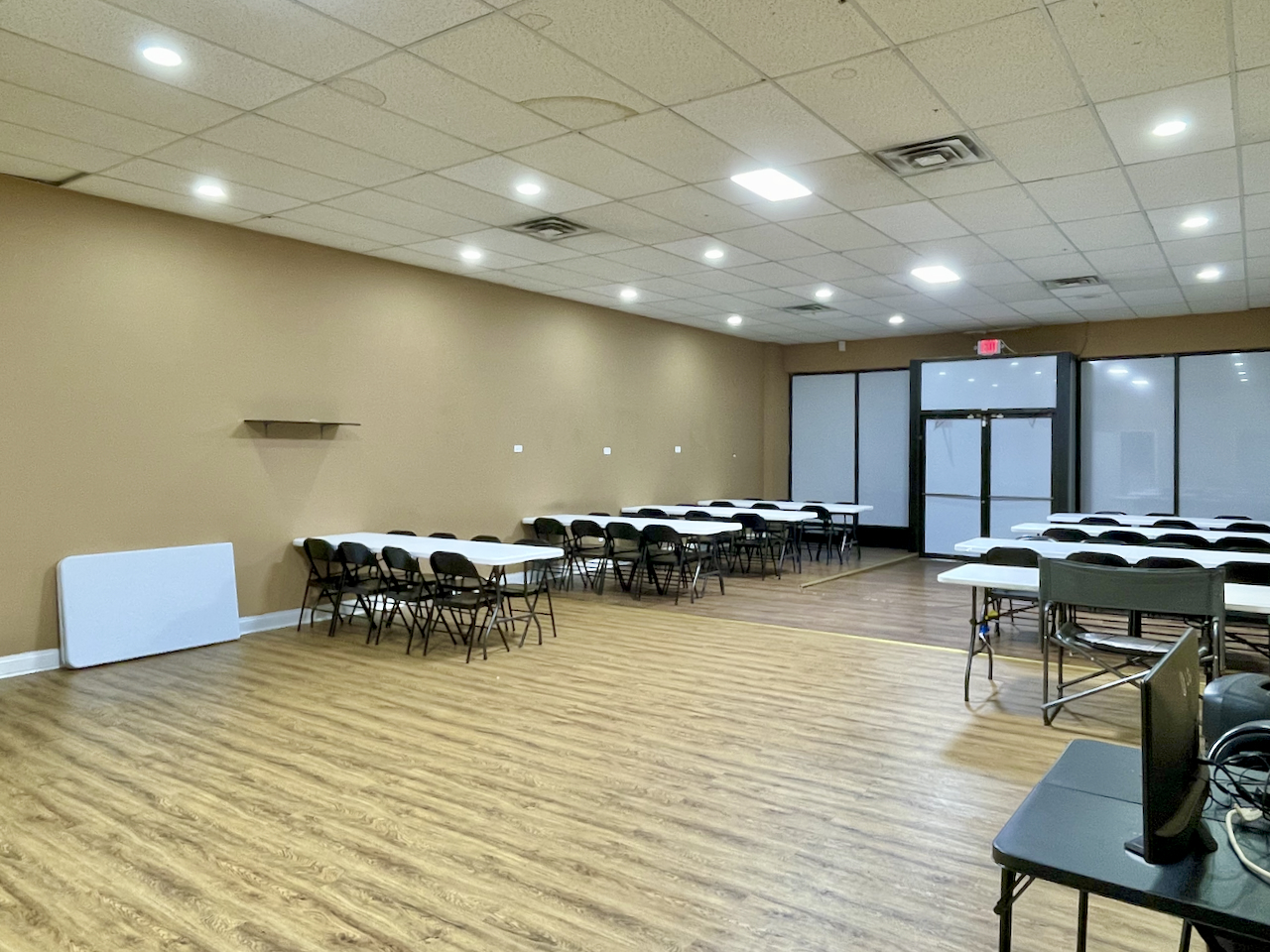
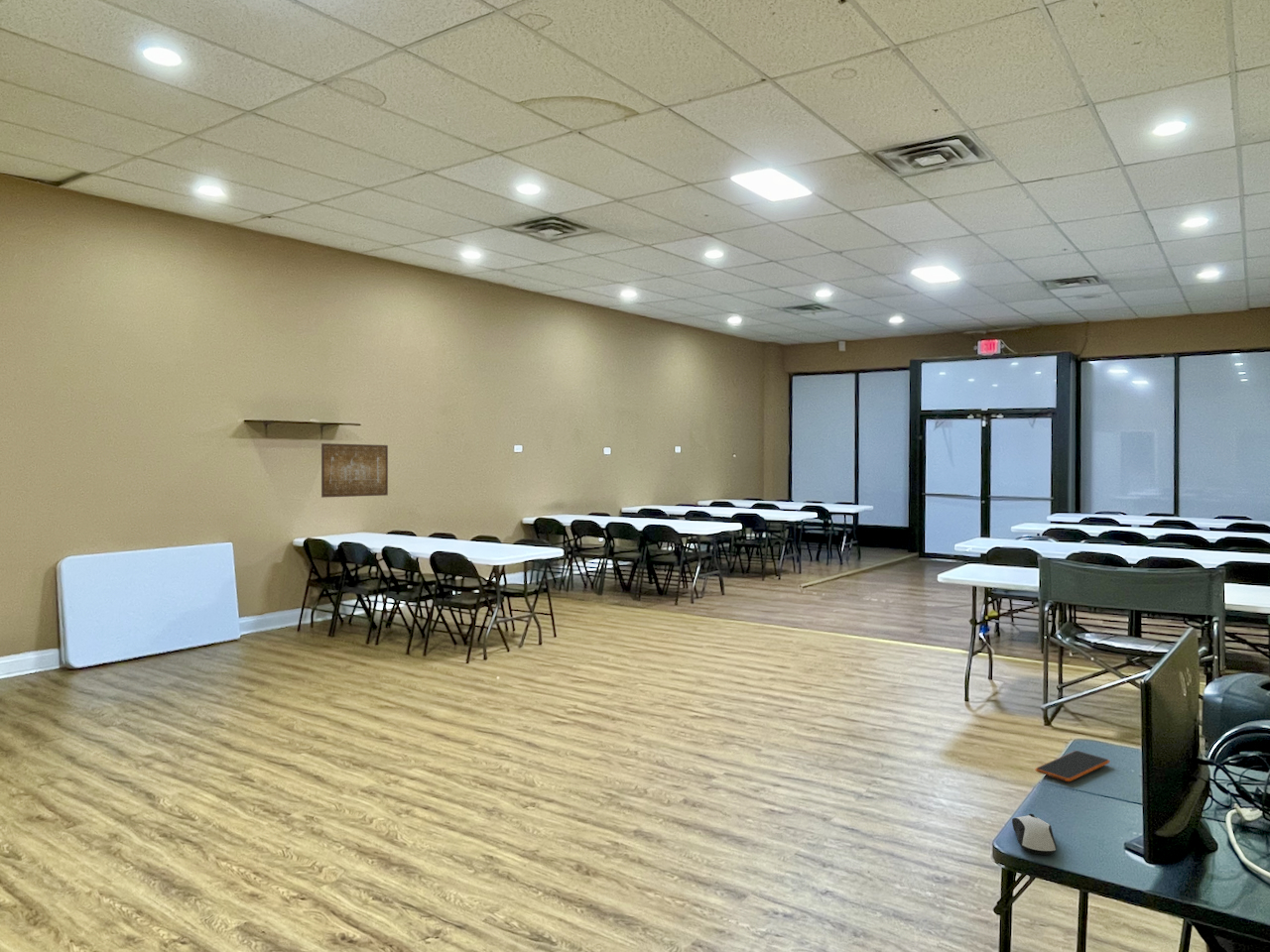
+ smartphone [1034,750,1110,782]
+ wall art [320,442,389,499]
+ computer mouse [1011,813,1058,856]
